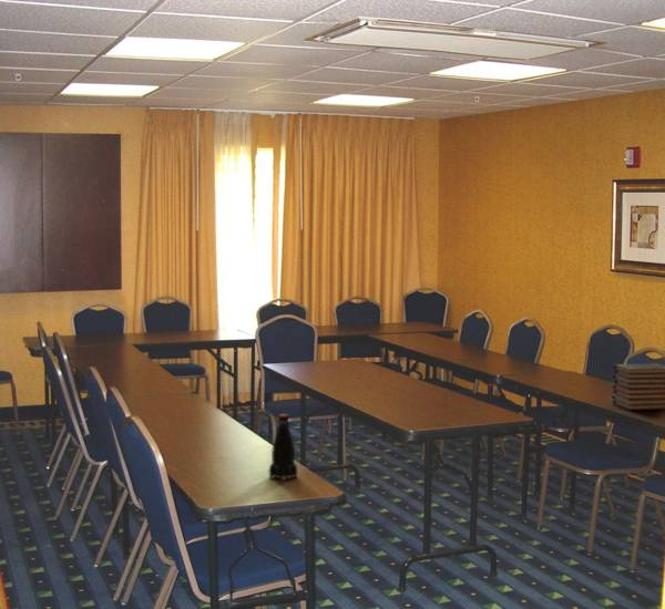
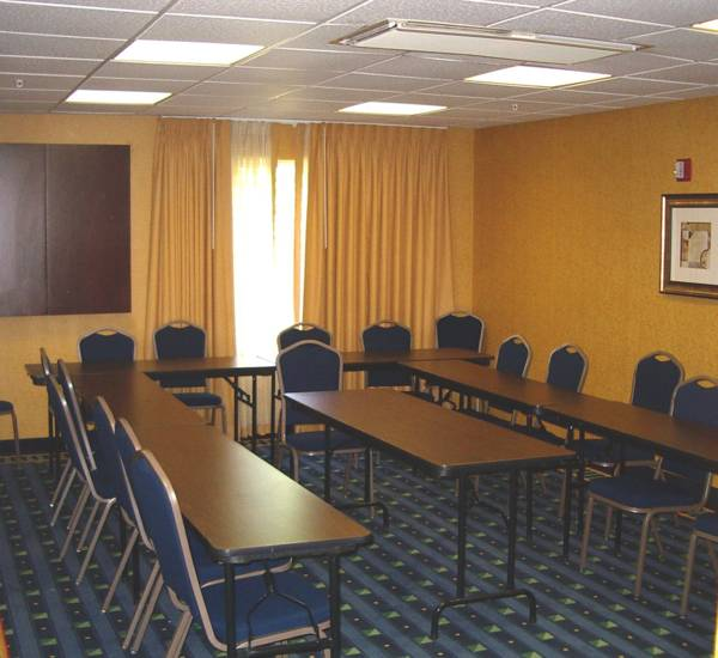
- bottle [268,413,298,482]
- book stack [611,363,665,411]
